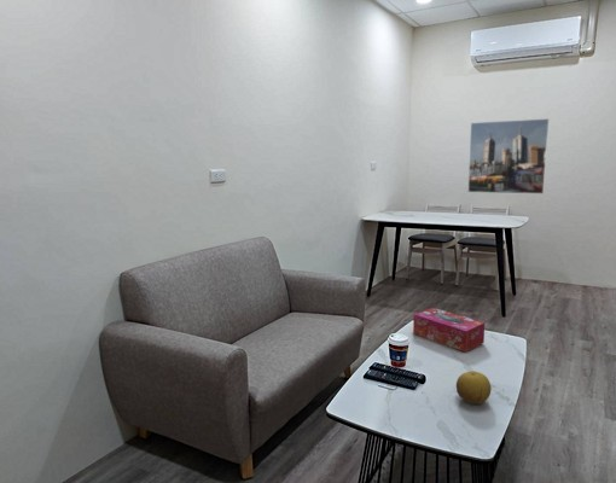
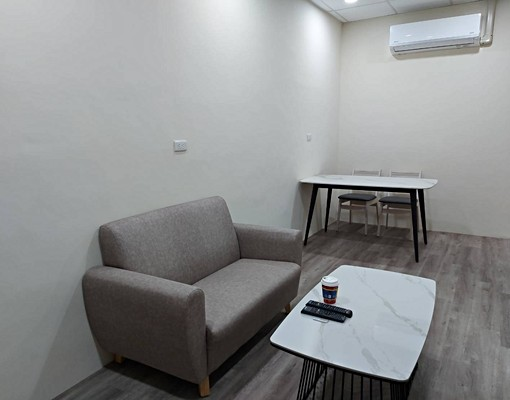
- fruit [455,369,492,406]
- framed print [466,117,551,194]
- tissue box [412,307,486,353]
